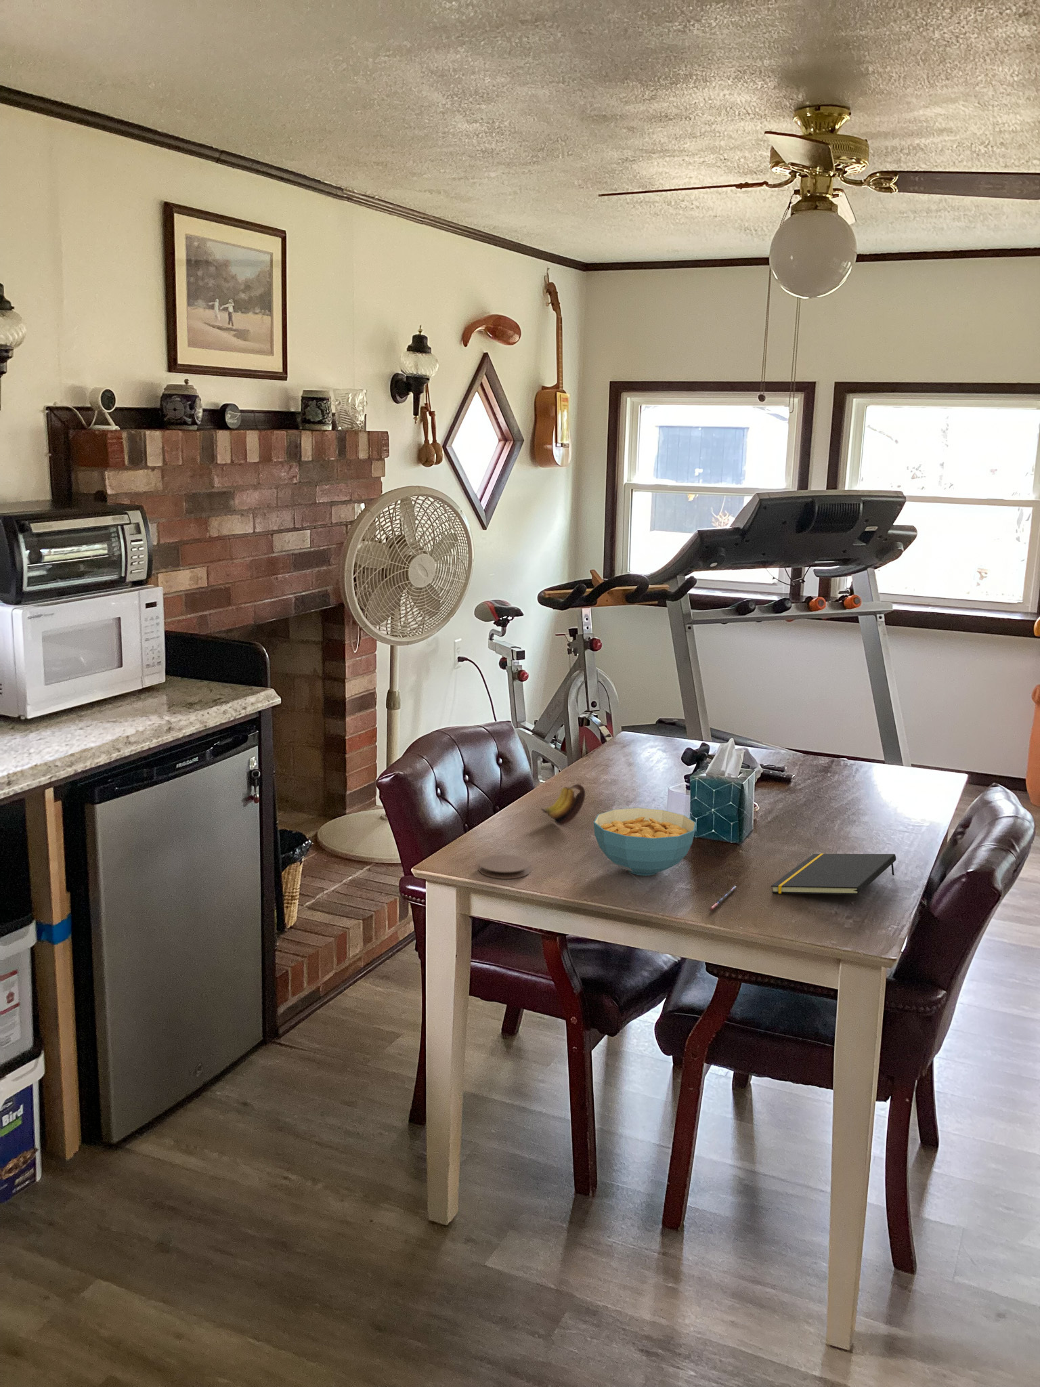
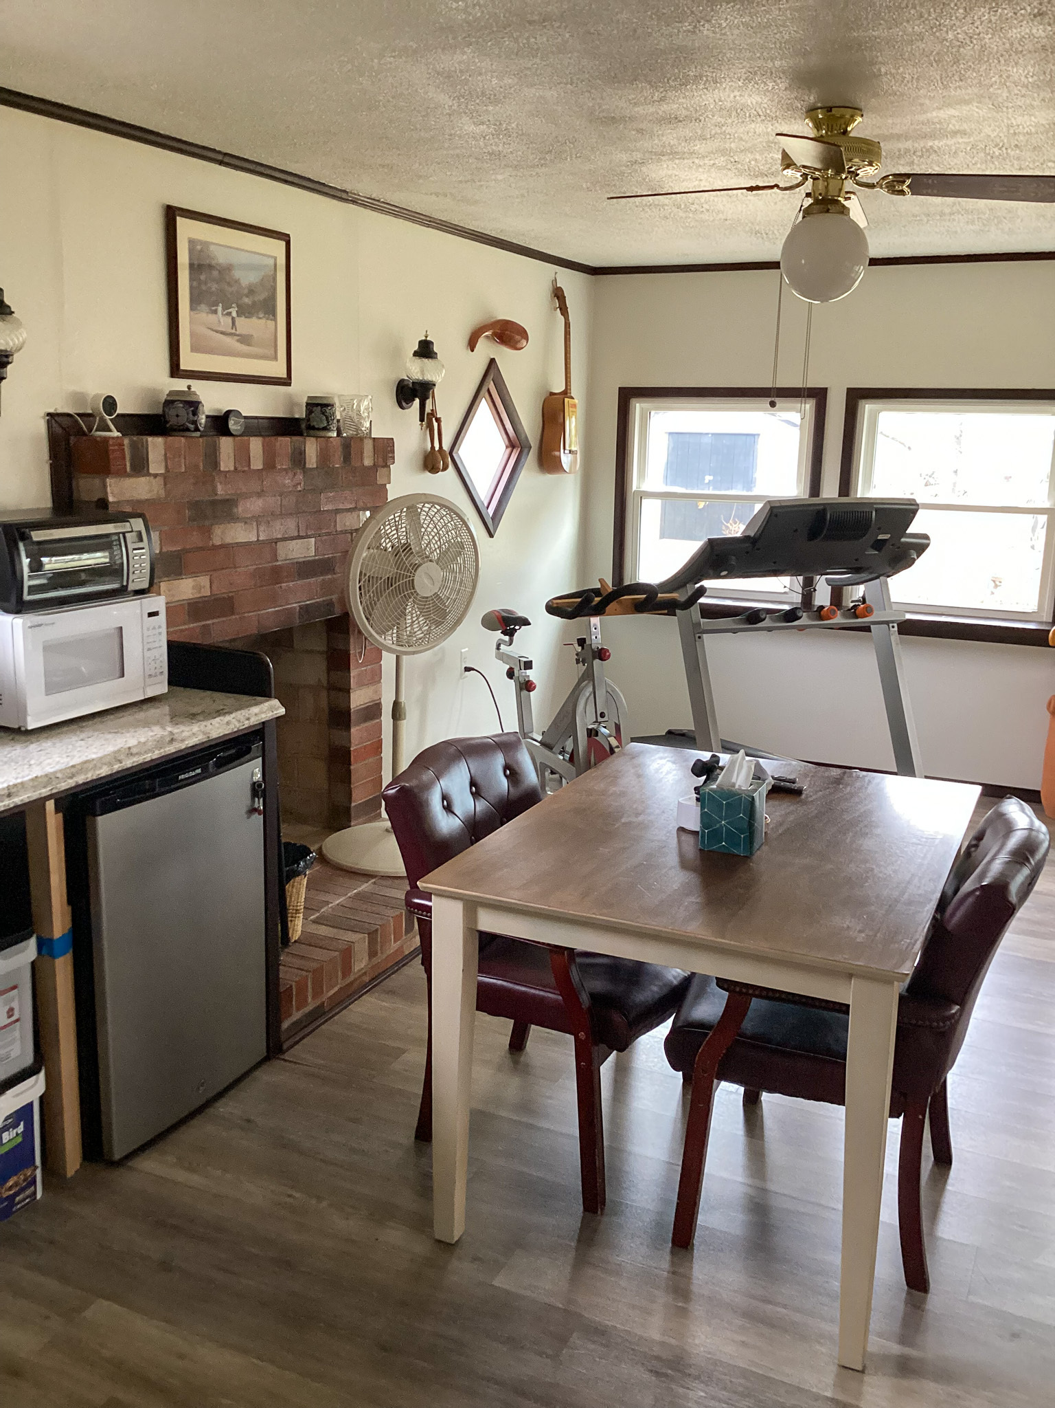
- notepad [770,853,897,896]
- banana [541,783,586,826]
- pen [709,885,738,911]
- coaster [478,854,532,880]
- cereal bowl [593,807,697,876]
